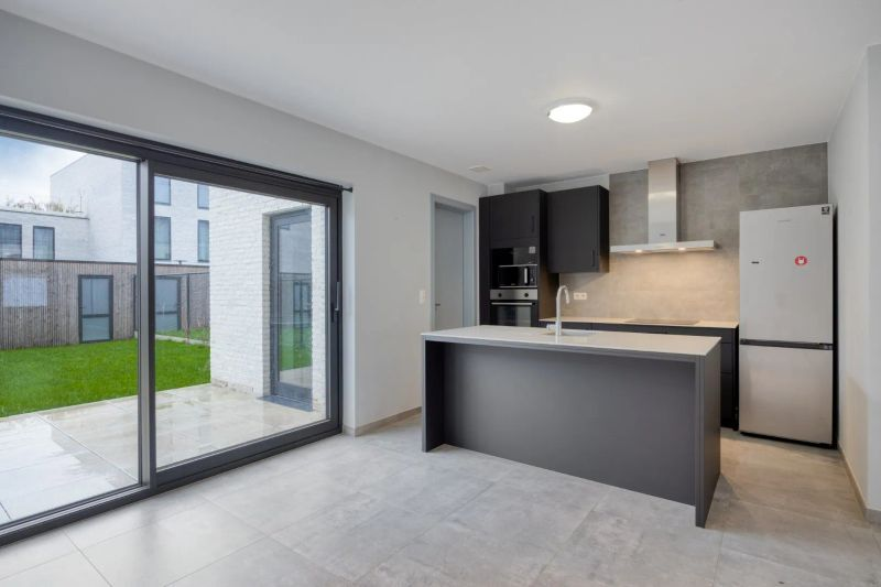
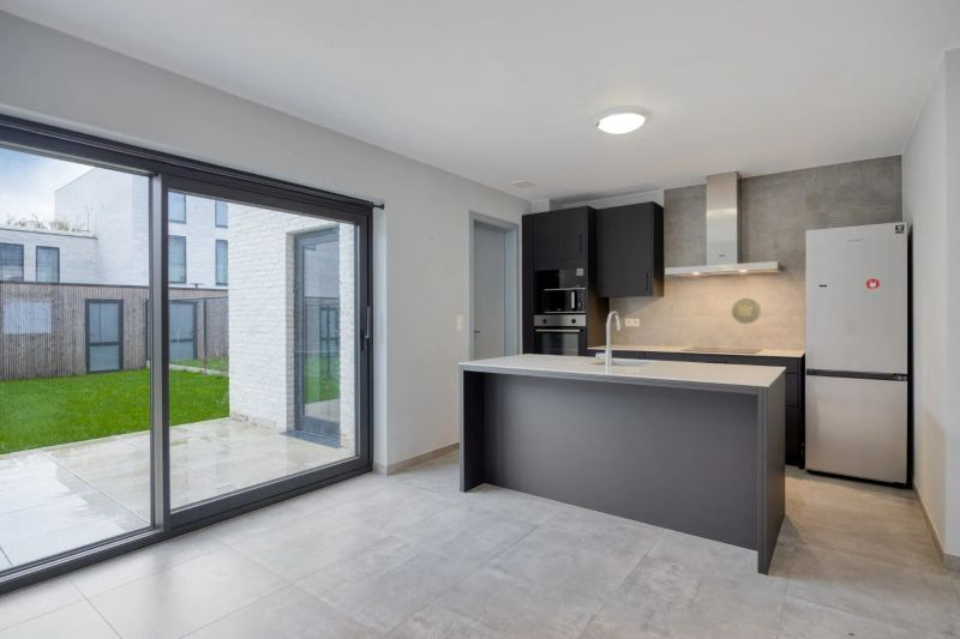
+ decorative plate [730,296,762,325]
